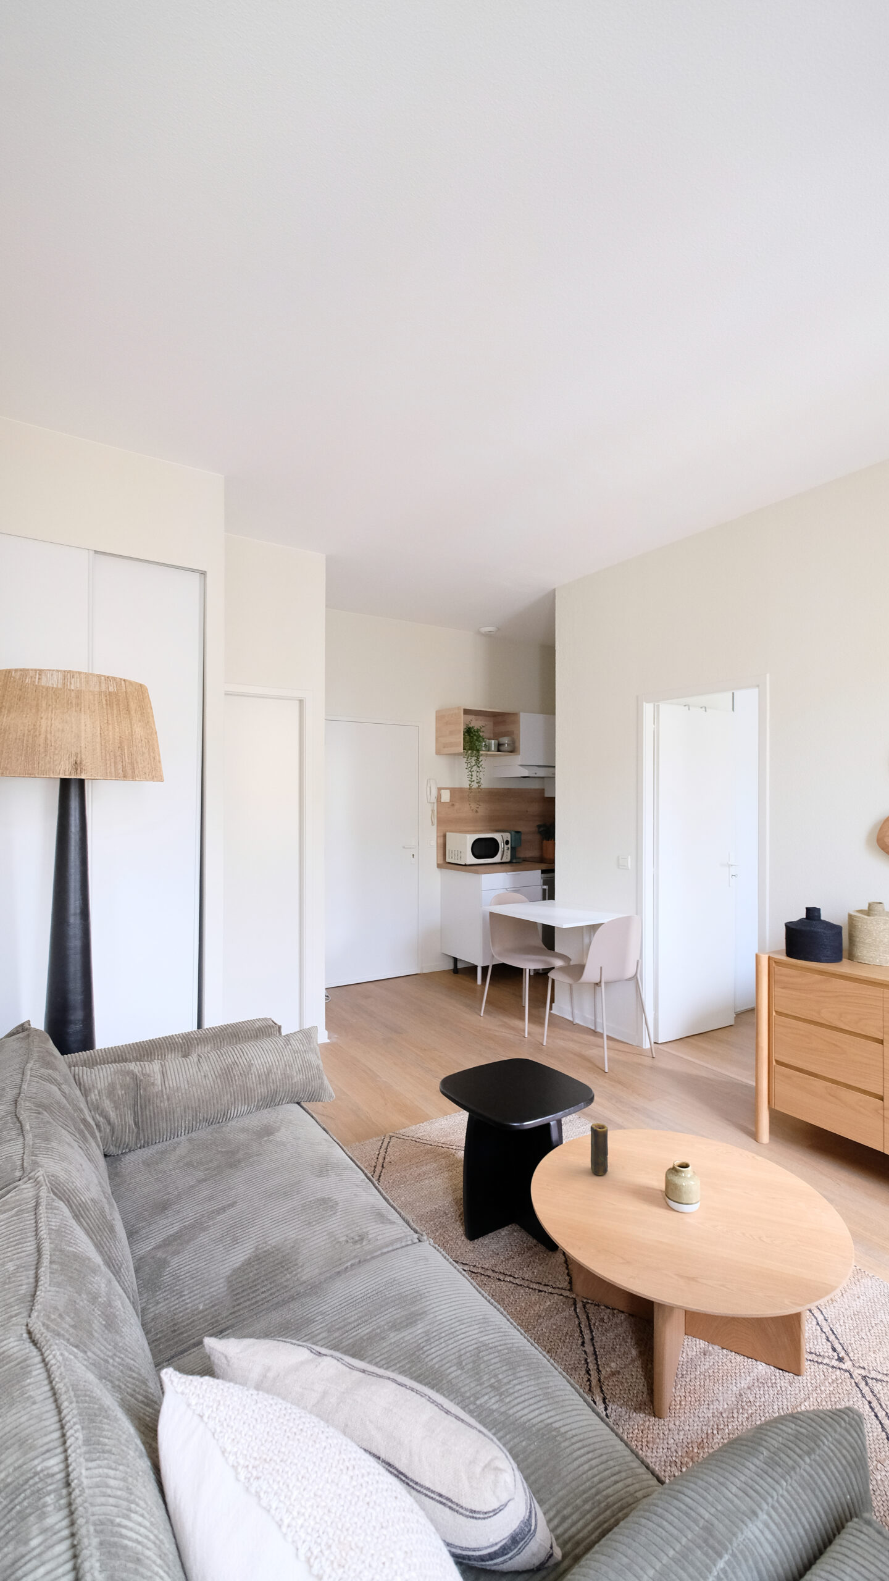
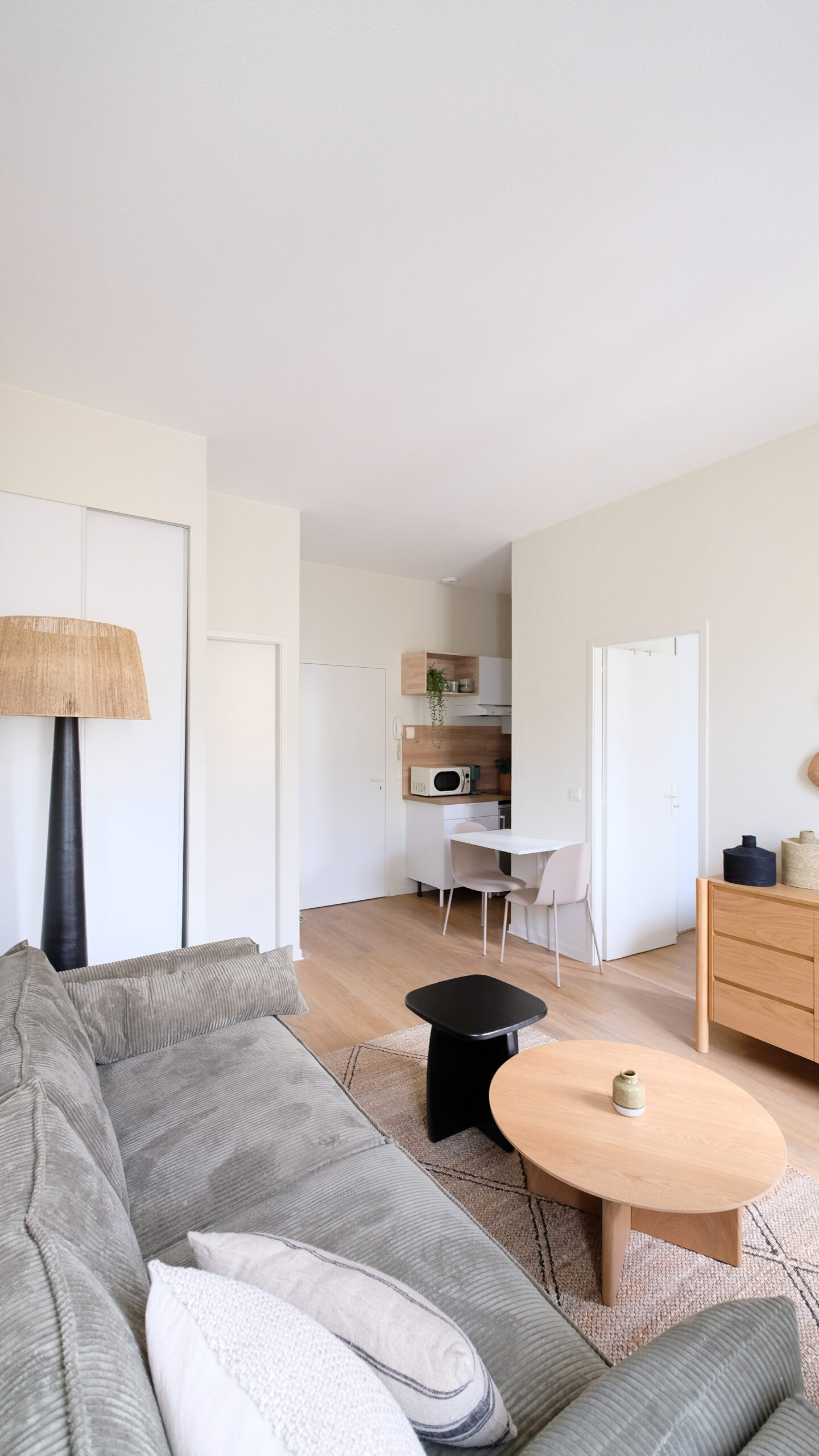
- candle [590,1123,609,1176]
